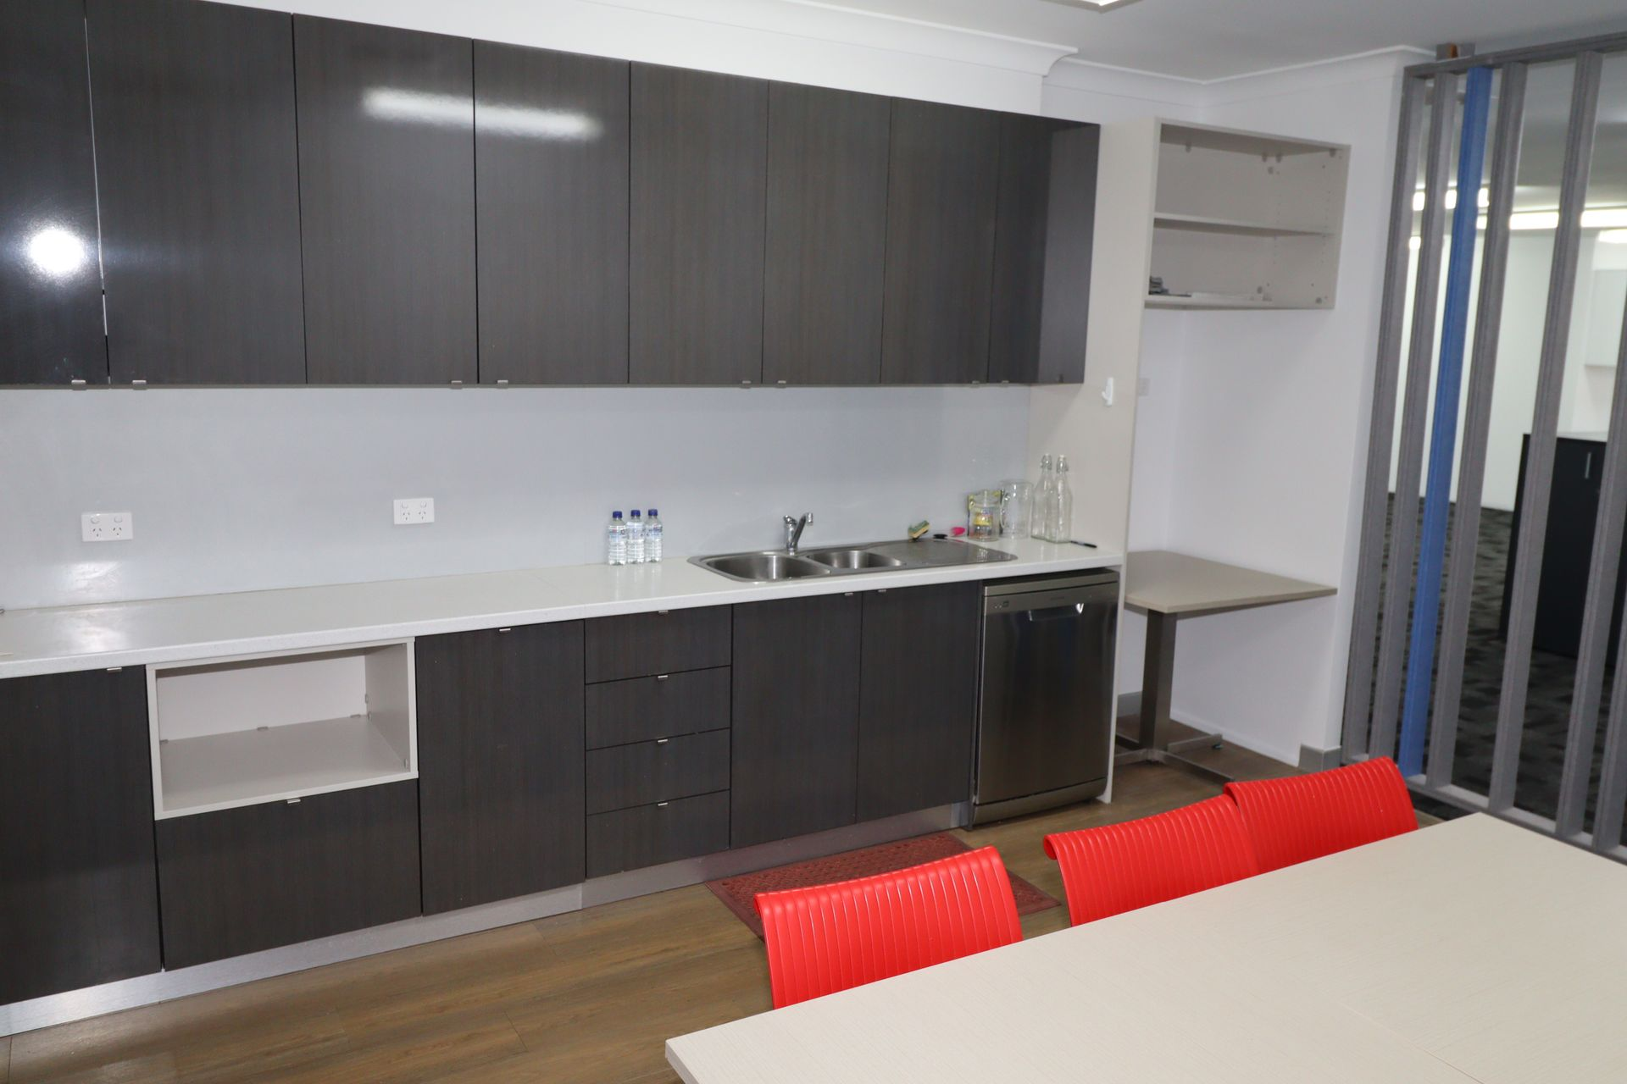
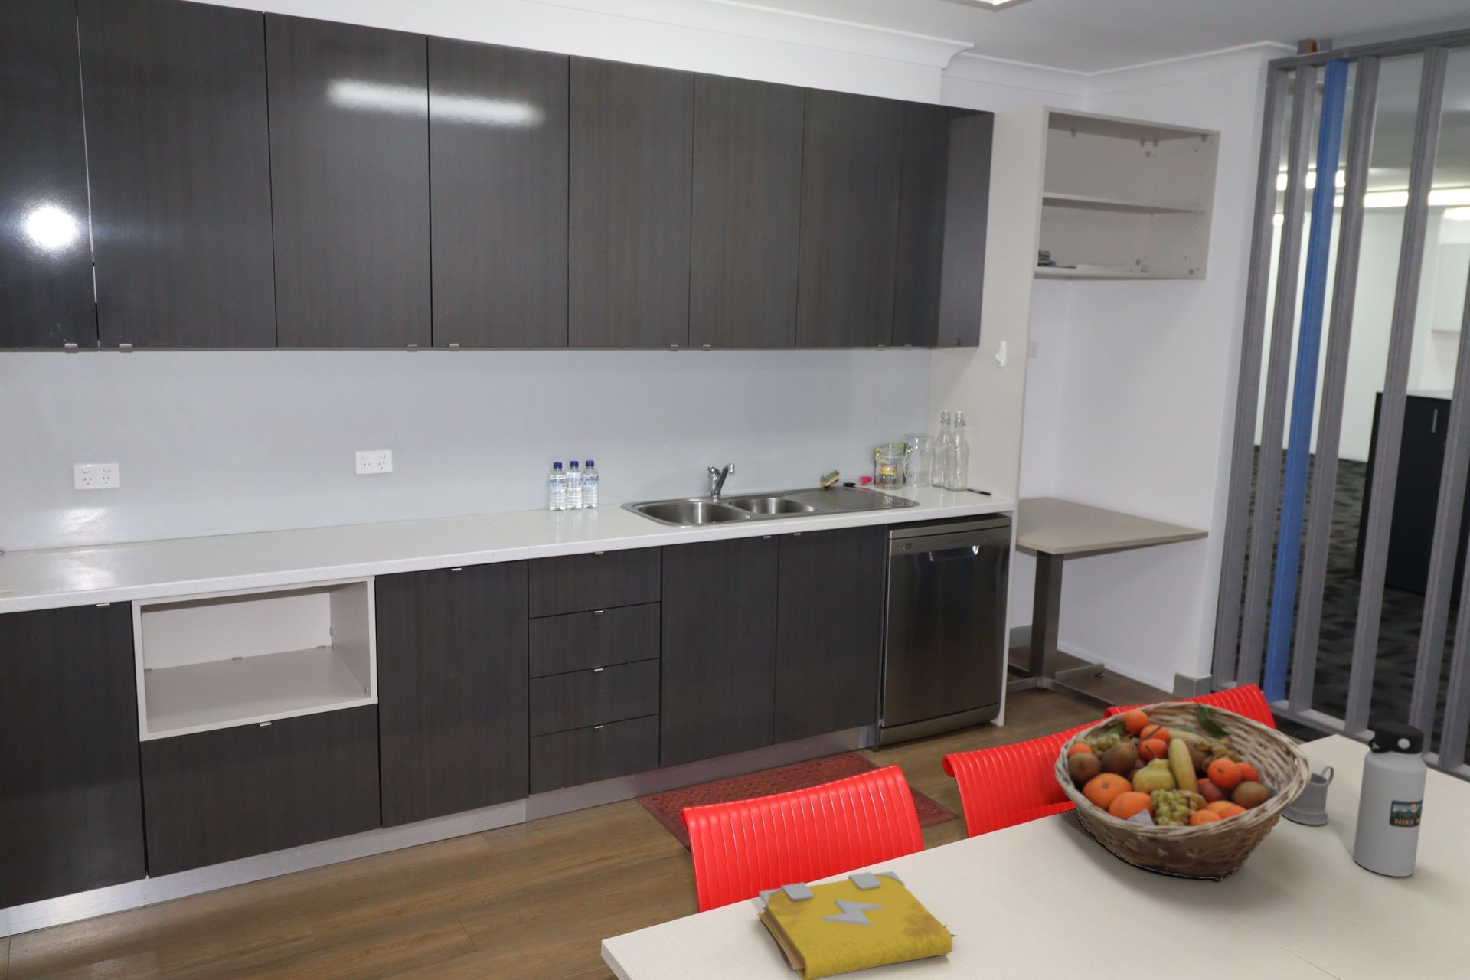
+ fruit basket [1053,701,1312,882]
+ mug [1282,765,1335,826]
+ spell book [757,870,958,980]
+ water bottle [1352,721,1428,877]
